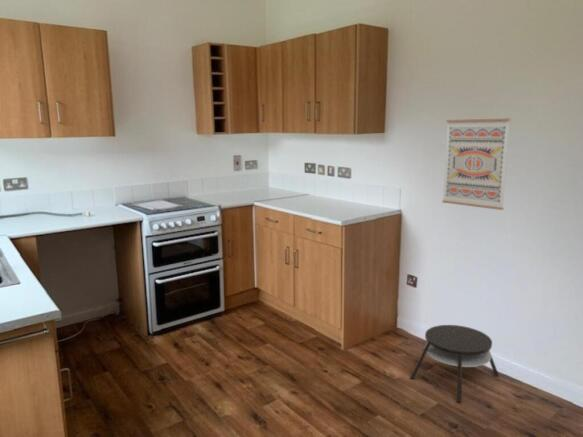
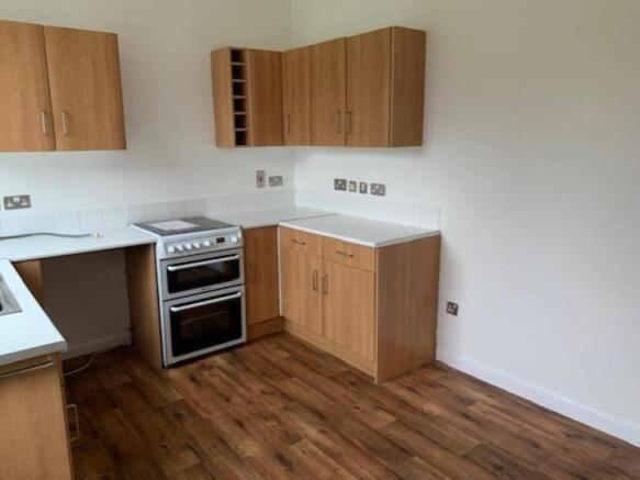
- wall art [441,117,511,211]
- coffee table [409,324,500,403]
